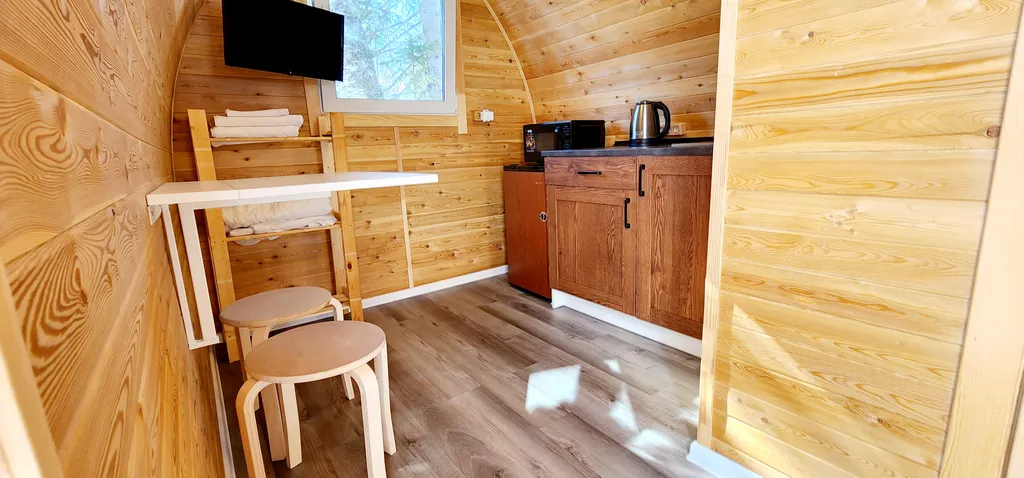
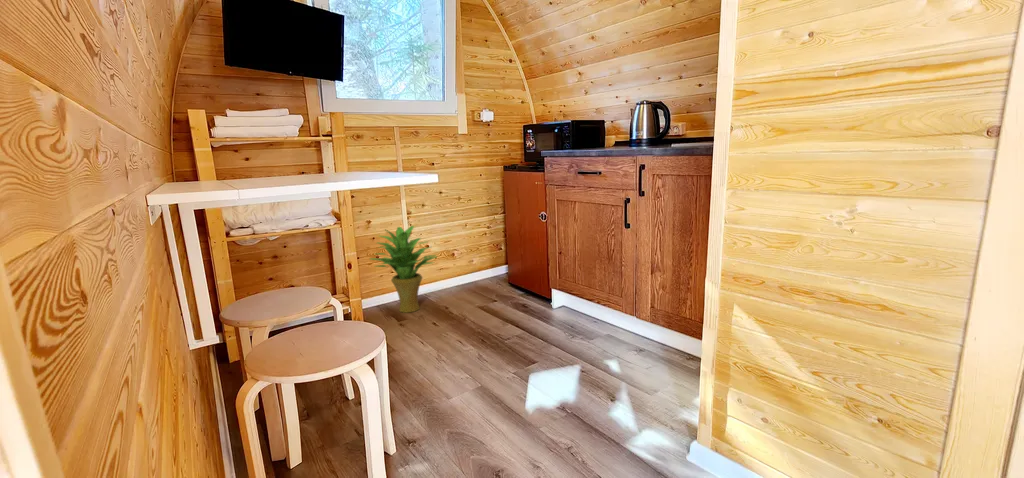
+ potted plant [369,225,438,314]
